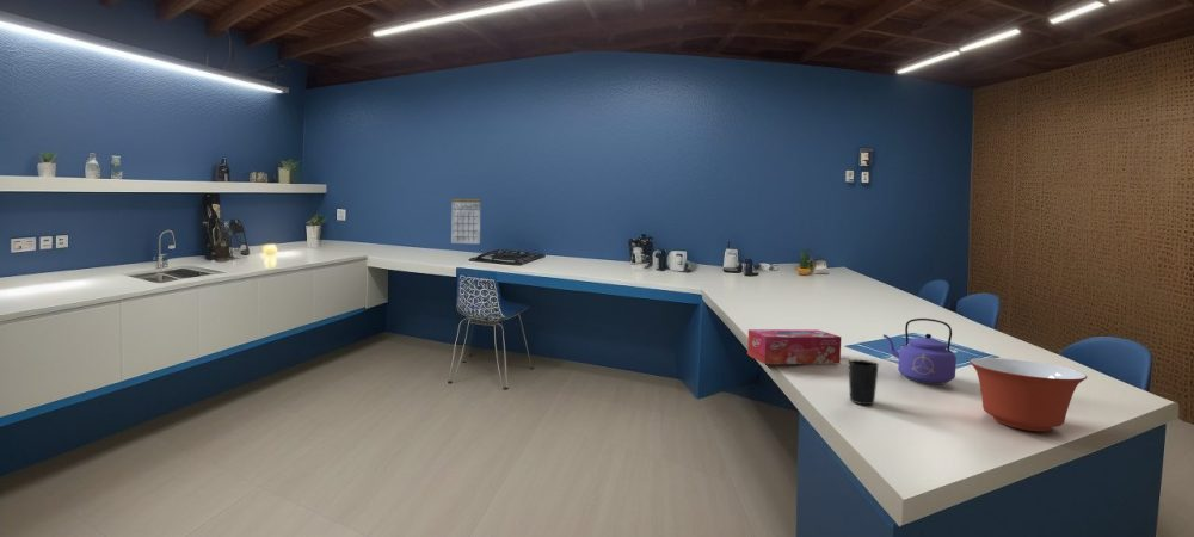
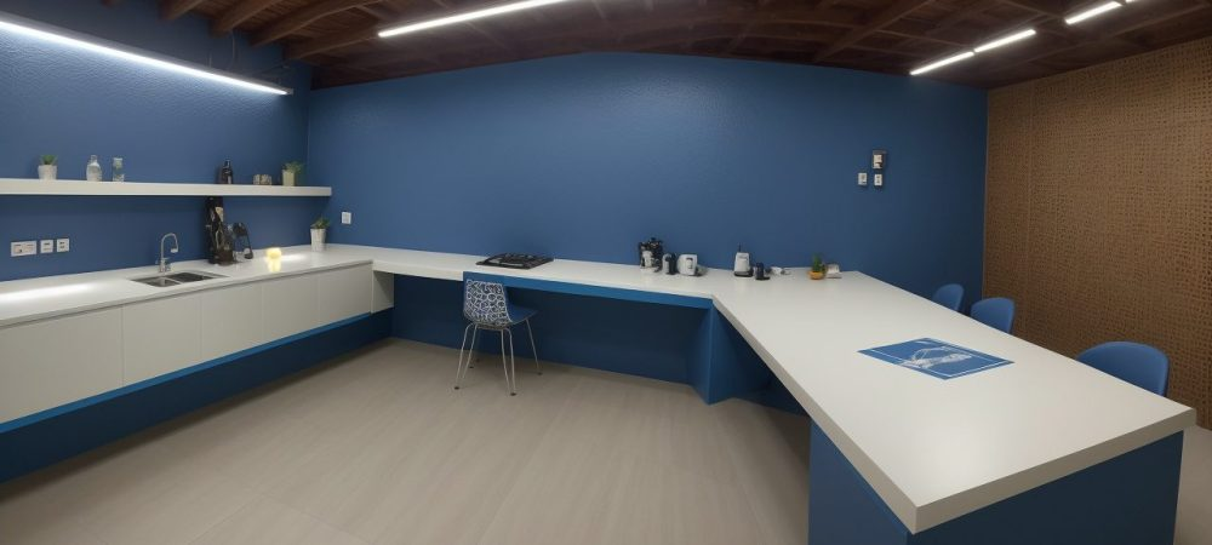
- calendar [450,189,482,245]
- tissue box [746,328,842,365]
- kettle [882,317,958,385]
- cup [848,358,880,406]
- mixing bowl [968,357,1088,432]
